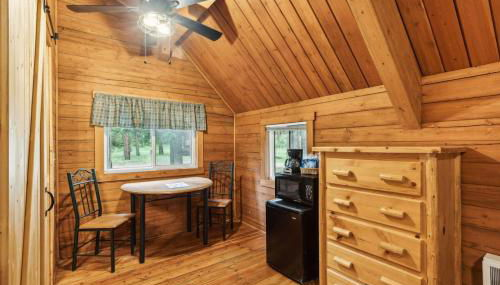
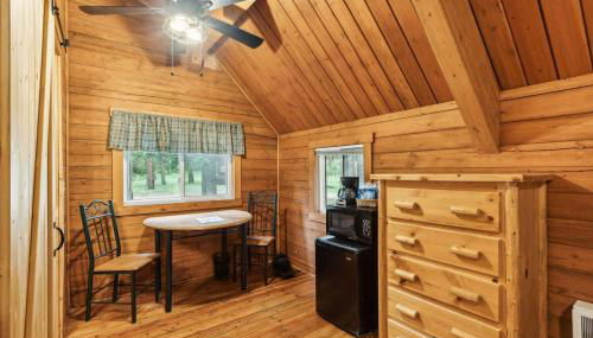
+ wastebasket [210,250,232,281]
+ backpack [270,248,304,279]
